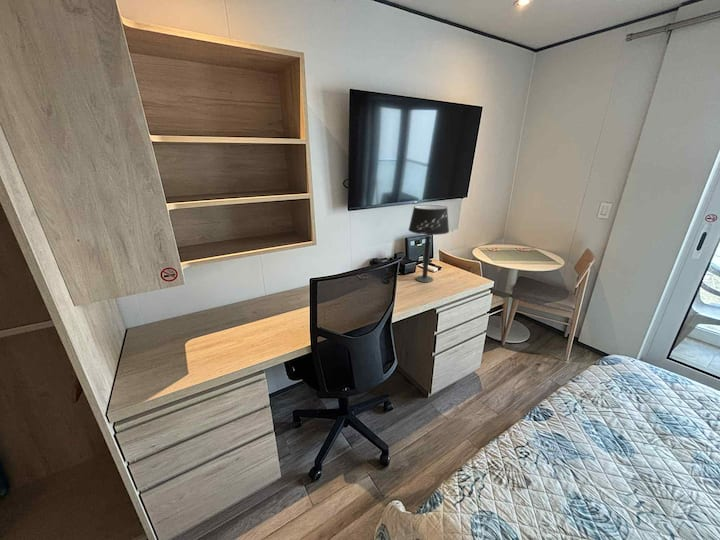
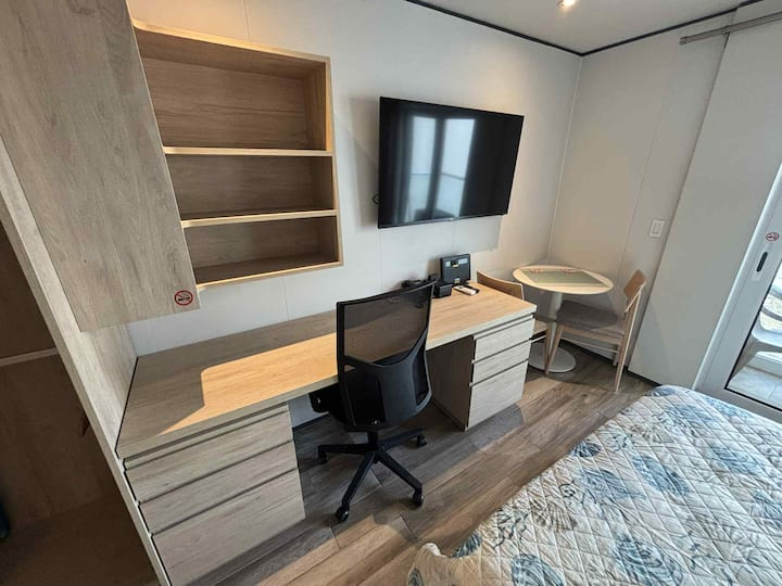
- table lamp [408,204,450,283]
